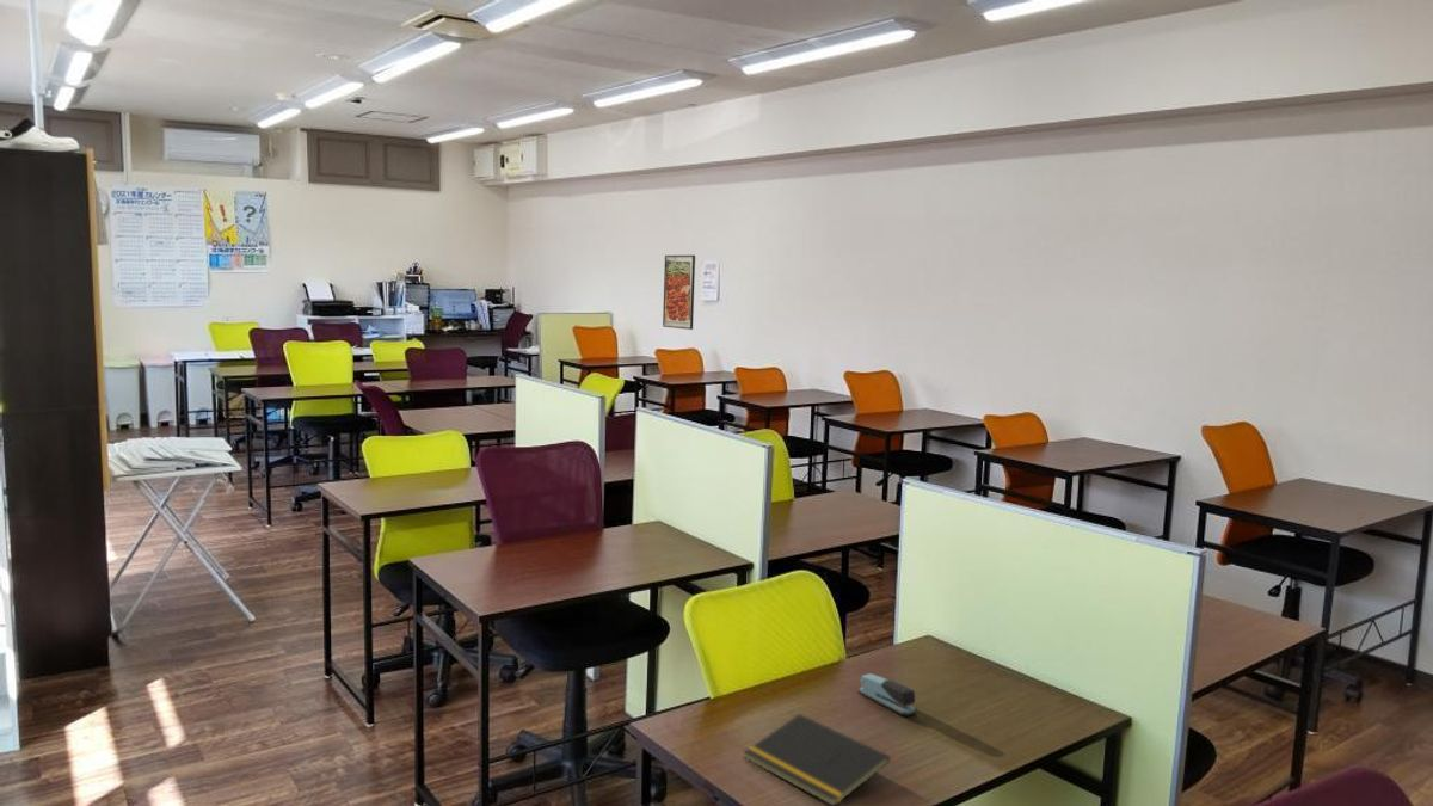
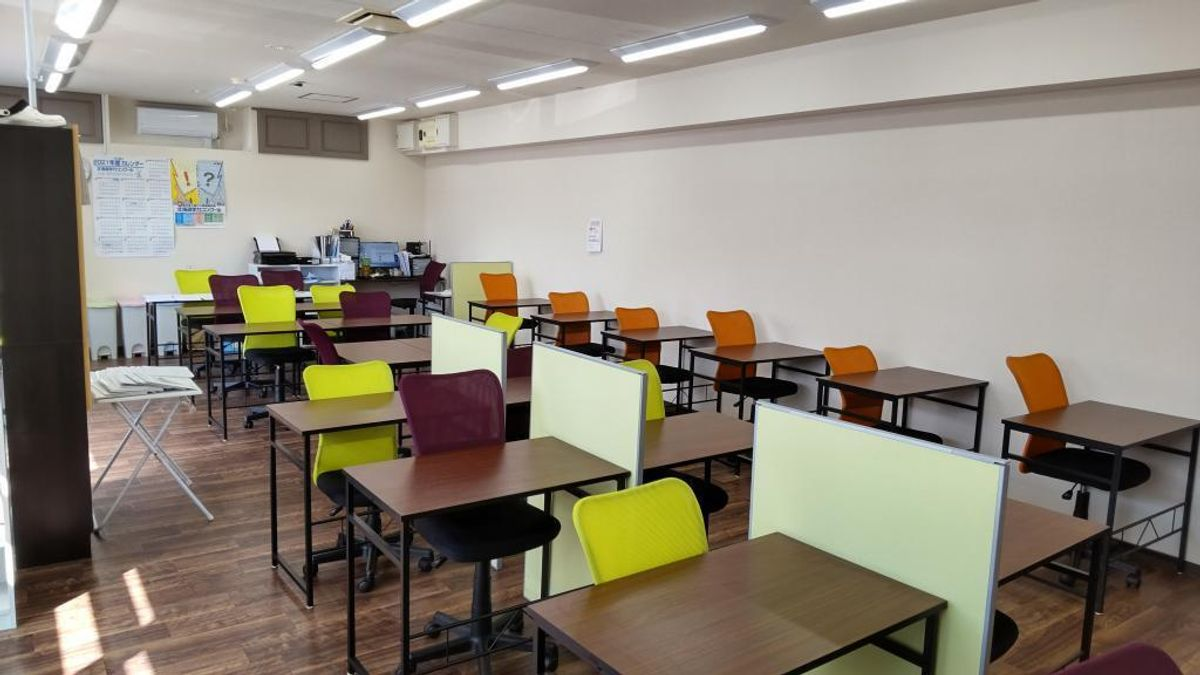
- notepad [743,713,891,806]
- stapler [857,672,917,718]
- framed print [662,254,696,331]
